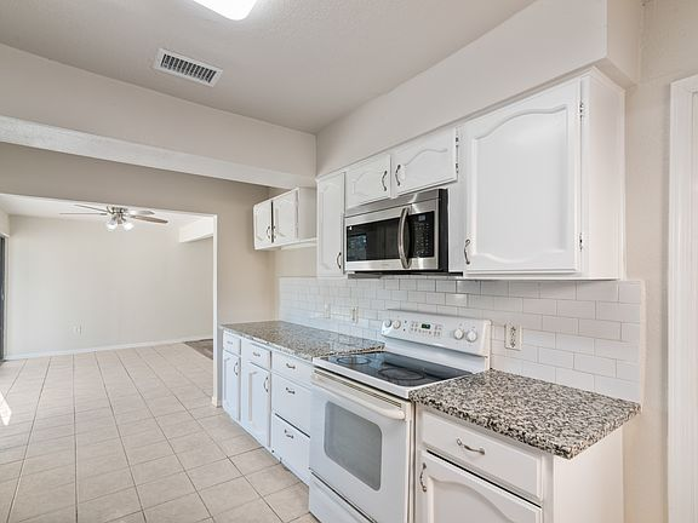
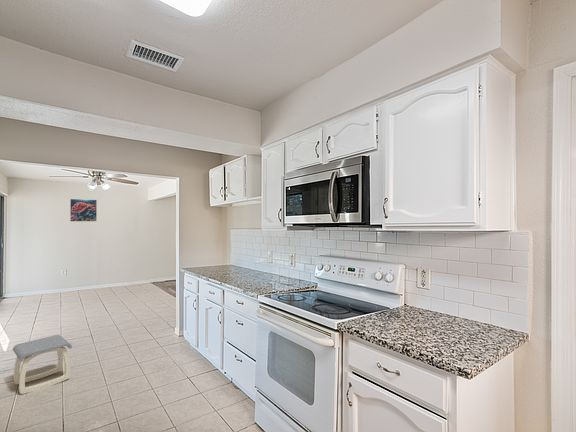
+ stool [12,334,73,395]
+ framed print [69,198,98,223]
